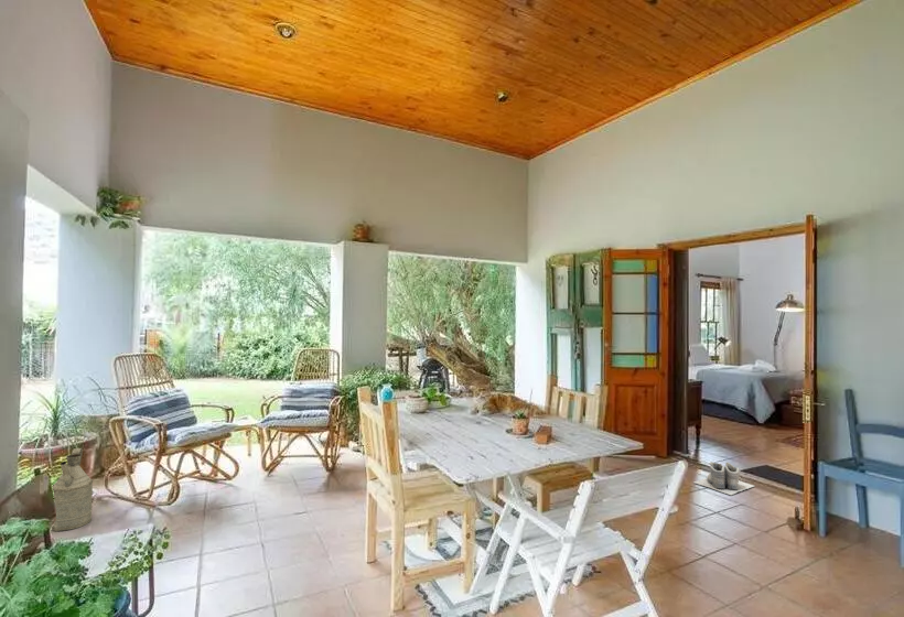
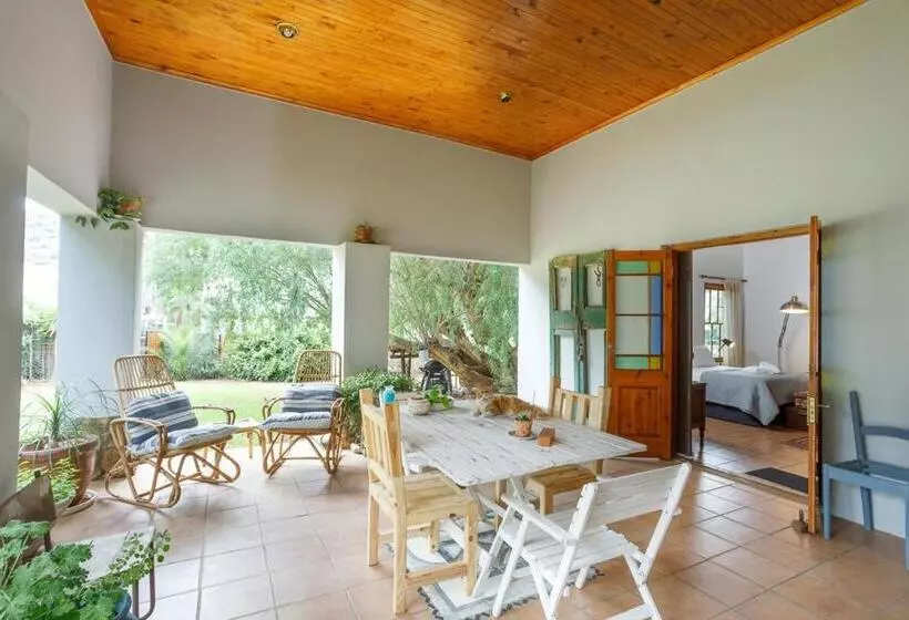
- watering can [51,447,94,532]
- boots [693,461,755,496]
